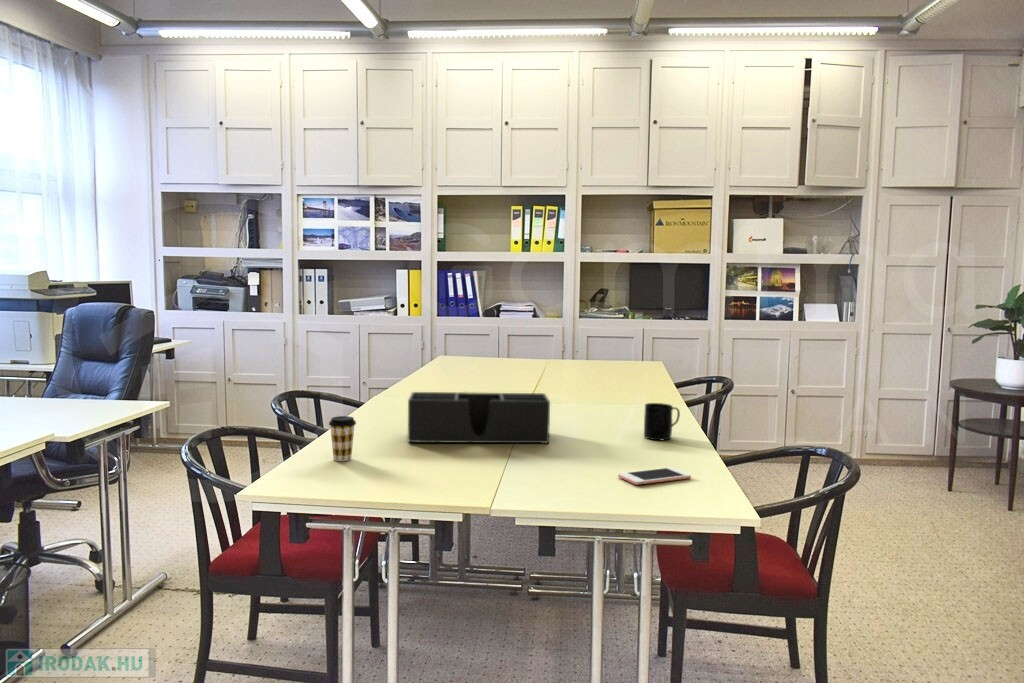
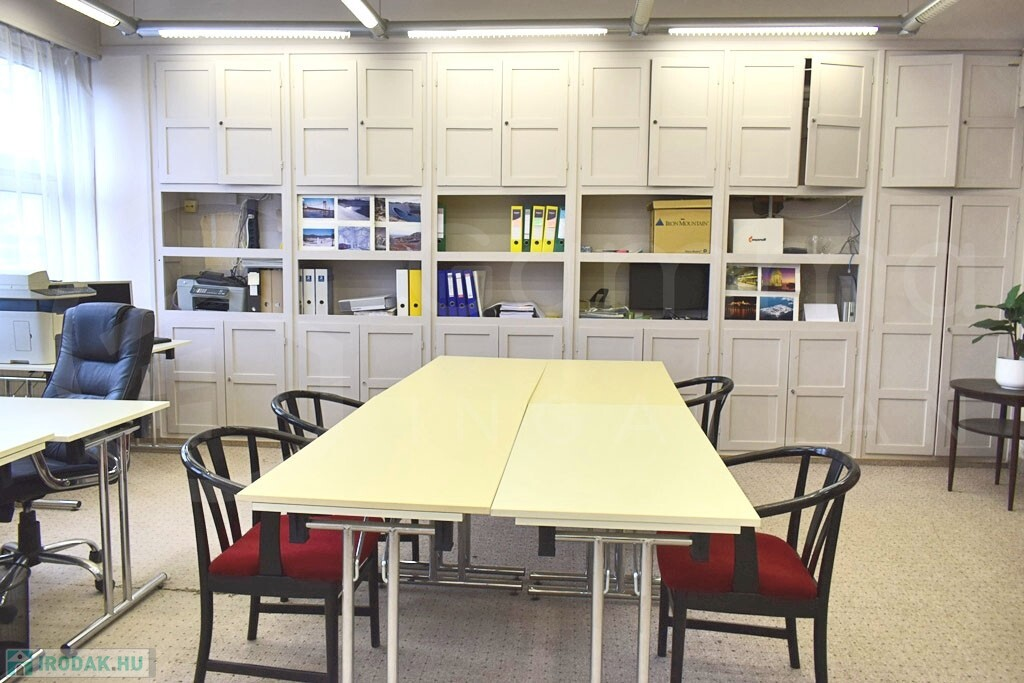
- cell phone [617,467,692,486]
- desk organizer [407,391,551,444]
- mug [643,402,681,441]
- coffee cup [328,415,357,462]
